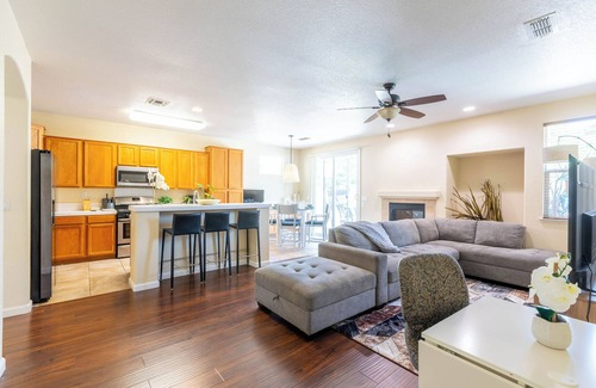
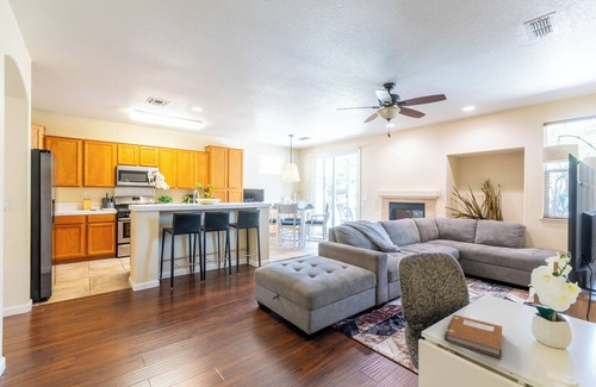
+ notebook [443,314,503,360]
